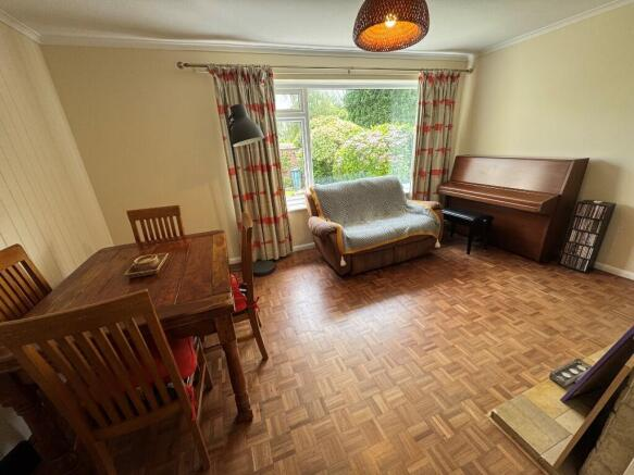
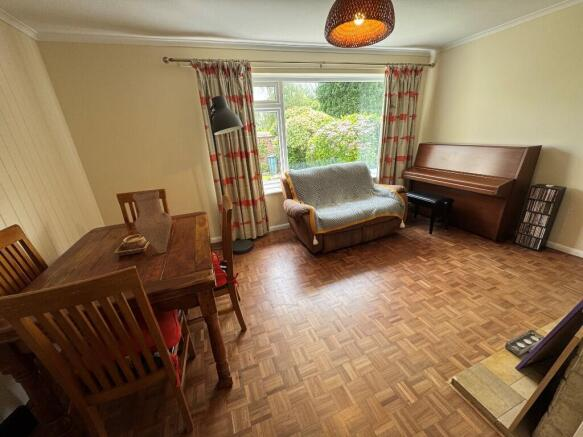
+ vase [131,189,173,254]
